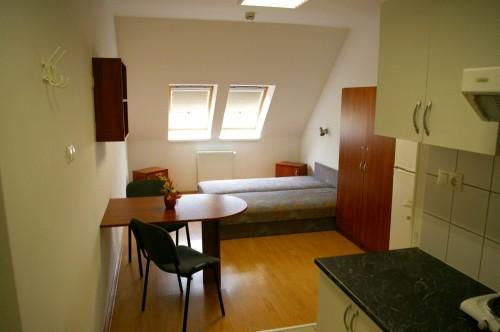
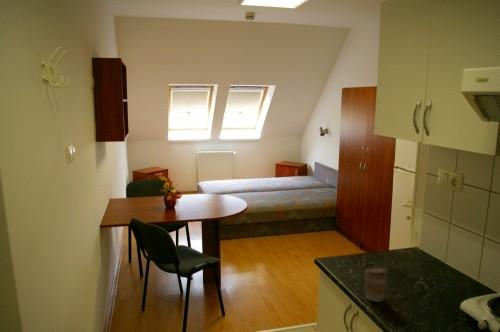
+ coffee cup [363,266,389,303]
